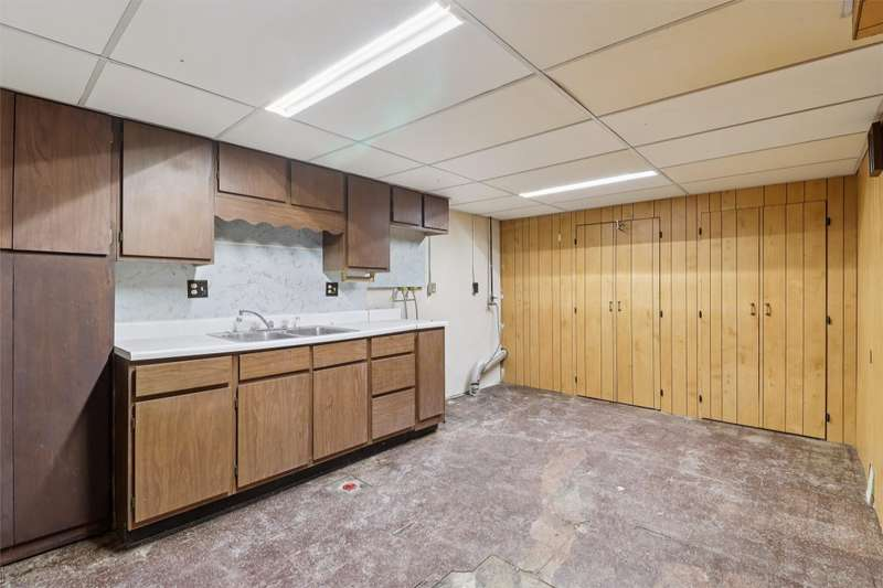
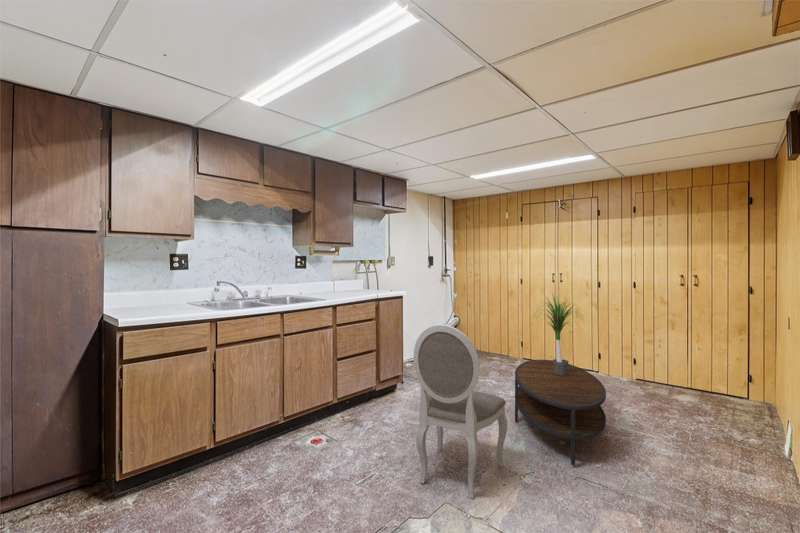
+ coffee table [514,359,607,466]
+ potted plant [529,290,585,375]
+ dining chair [413,324,508,499]
